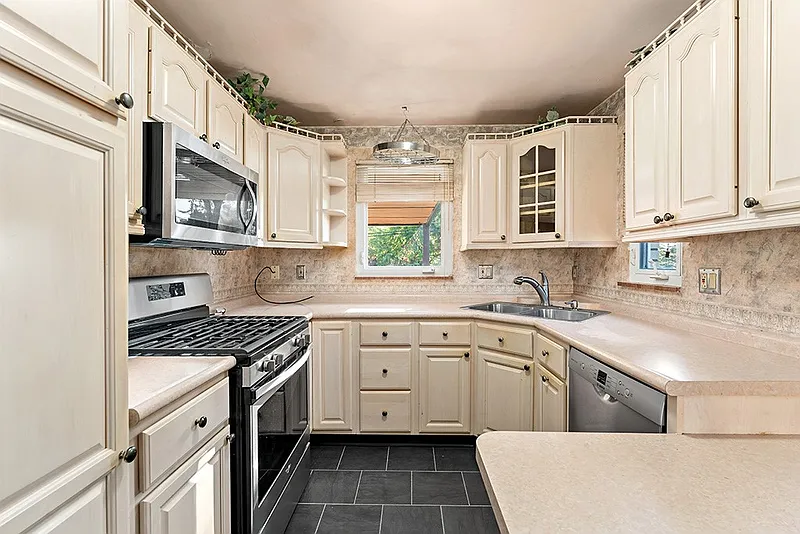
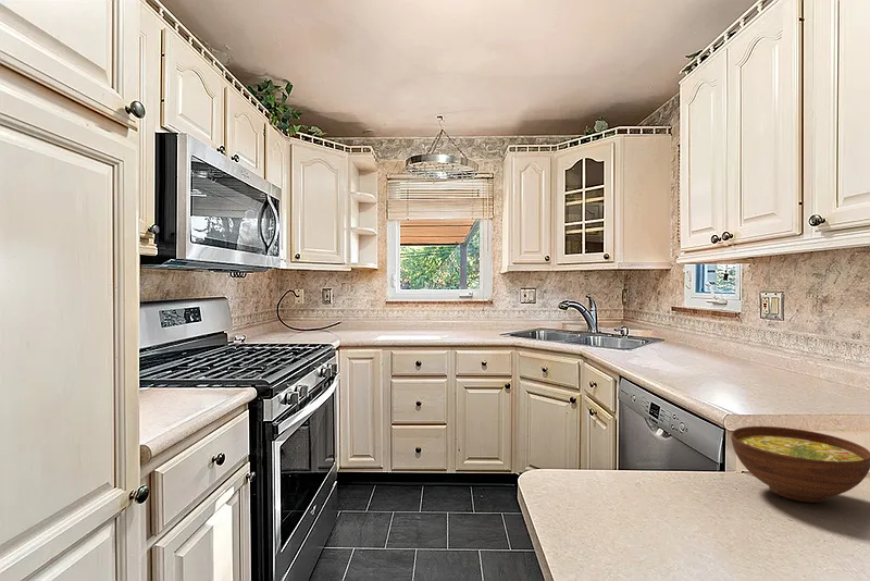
+ bowl [730,425,870,504]
